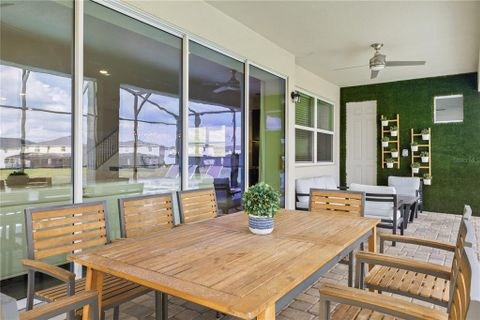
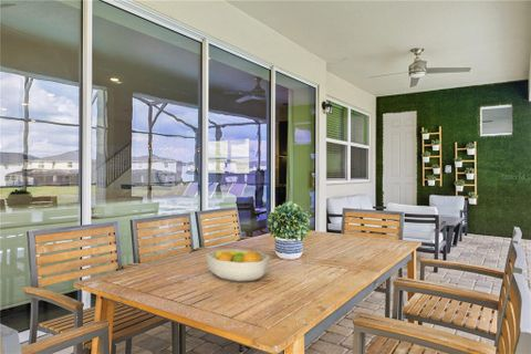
+ fruit bowl [205,248,271,282]
